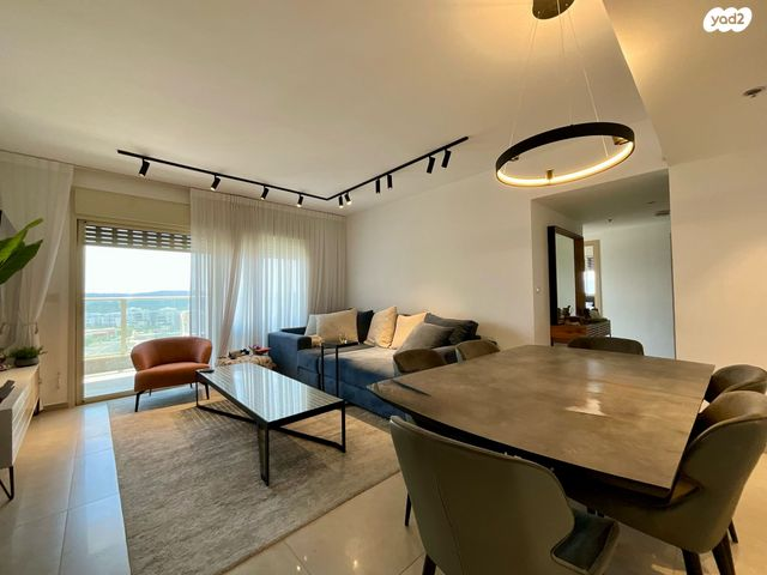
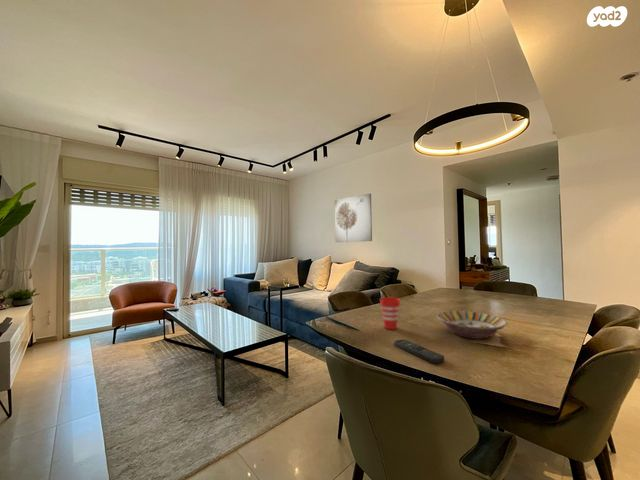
+ remote control [393,338,445,364]
+ cup [379,296,401,330]
+ wall art [334,193,373,243]
+ serving bowl [436,310,508,340]
